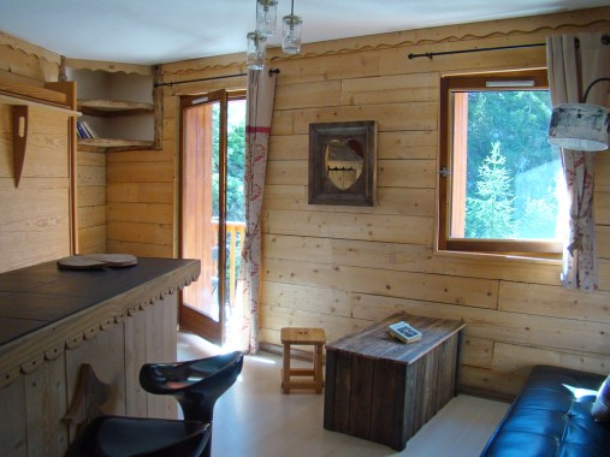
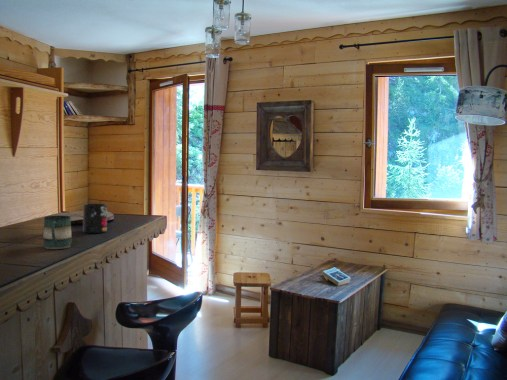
+ mug [42,215,73,250]
+ mug [82,202,108,234]
